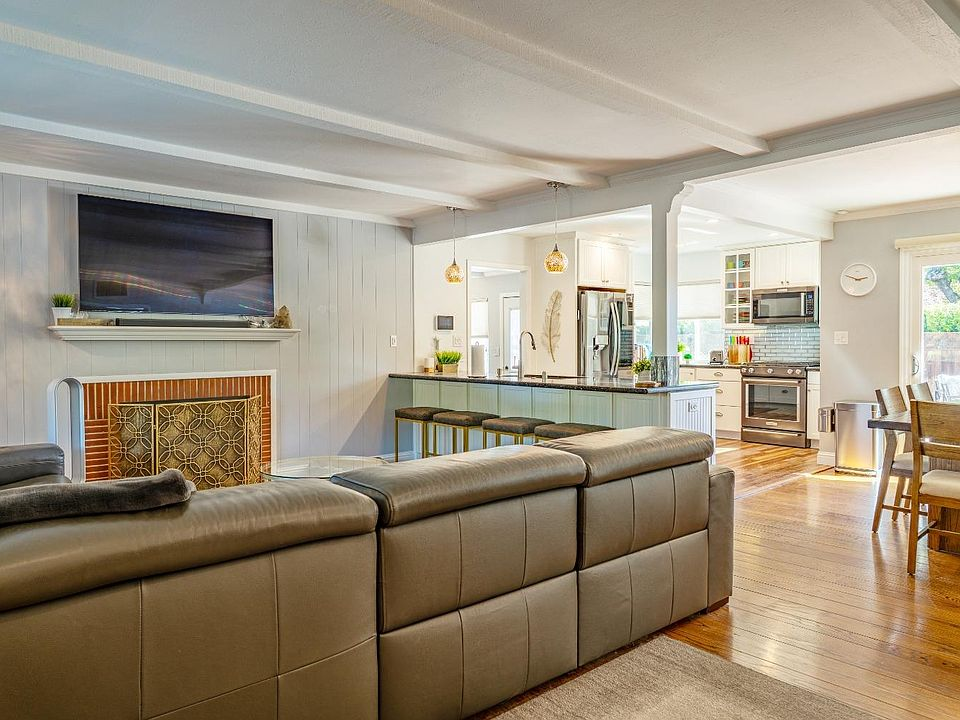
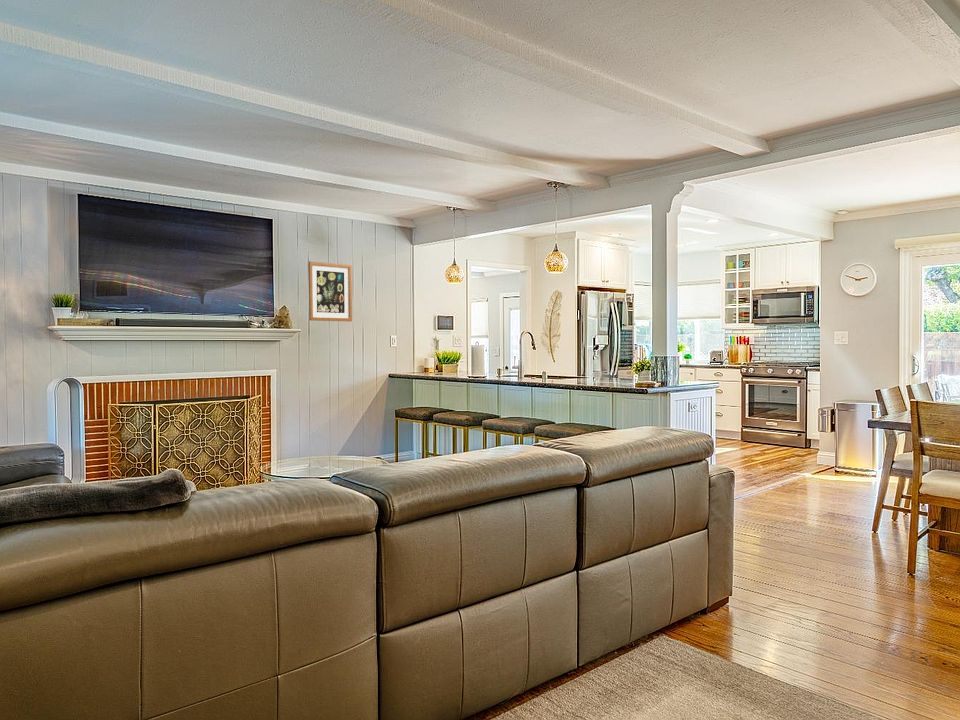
+ wall art [308,260,353,322]
